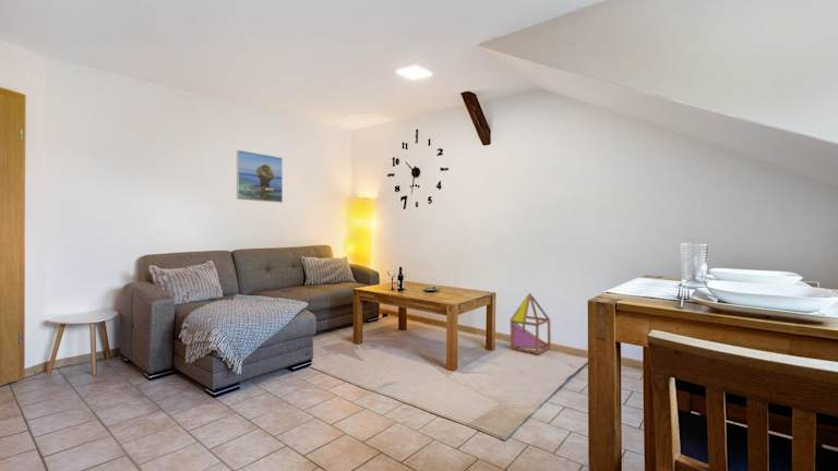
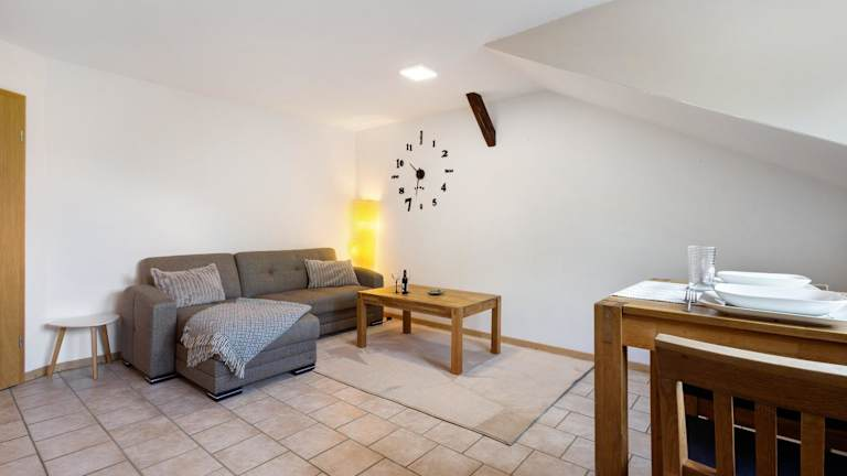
- geometric solid [510,292,552,355]
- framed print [236,149,284,204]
